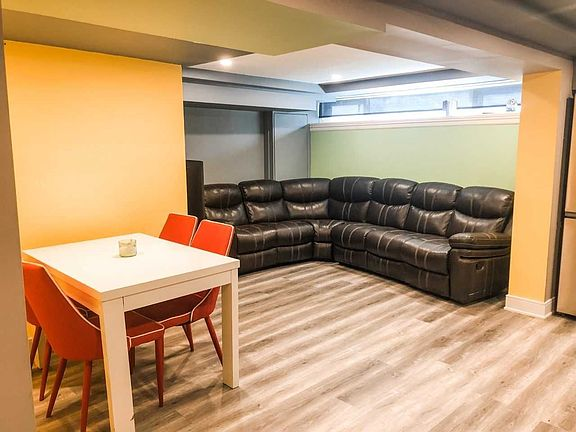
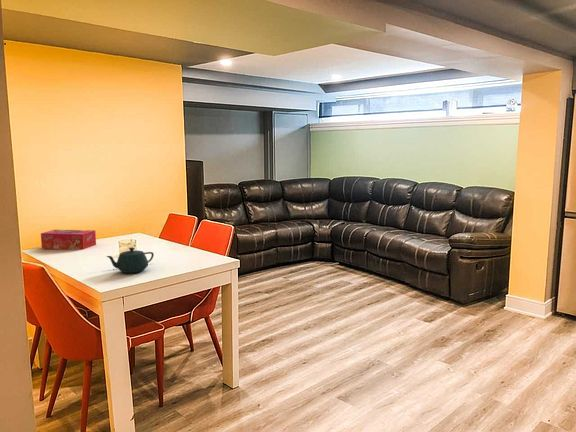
+ teapot [105,246,155,274]
+ tissue box [40,229,97,250]
